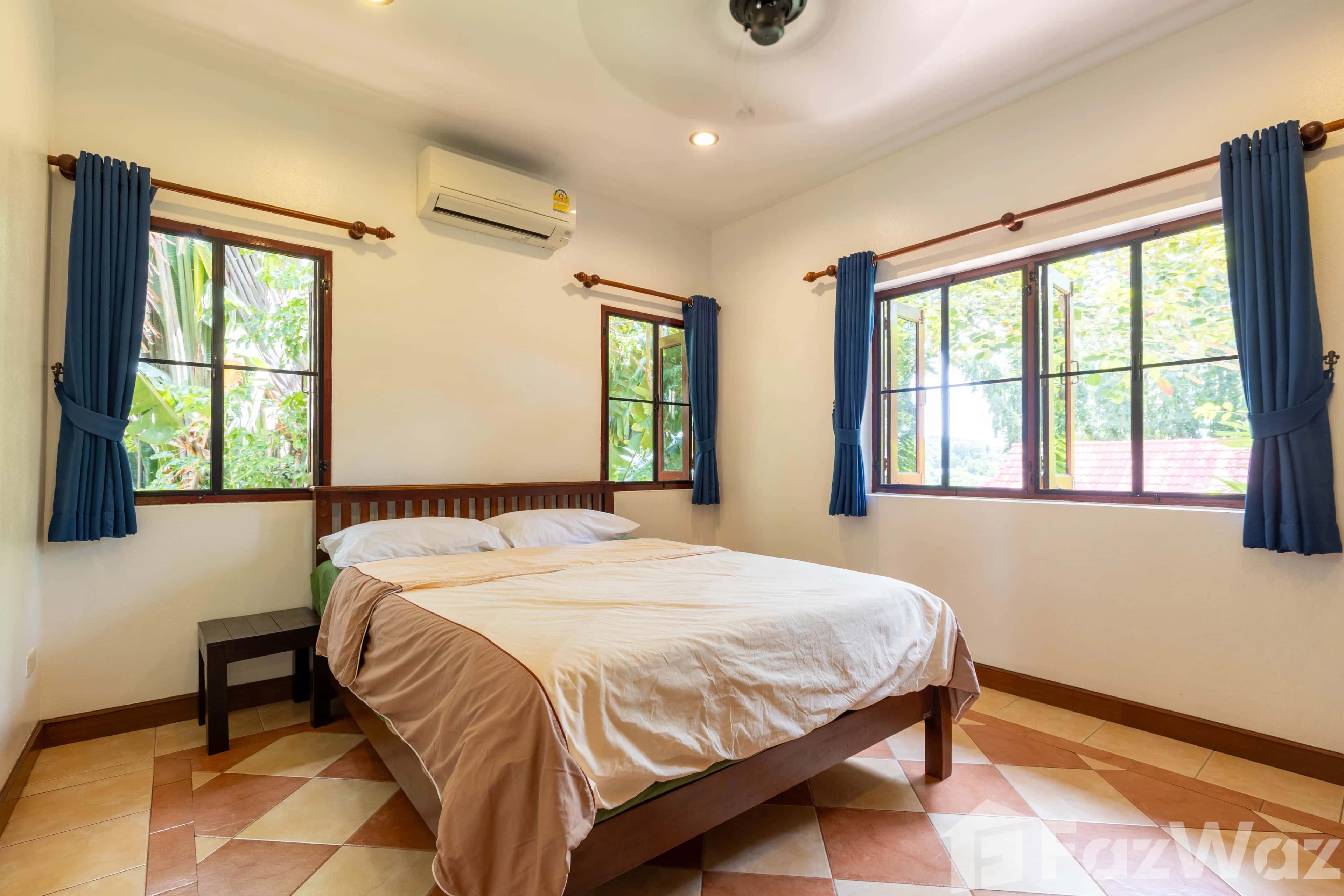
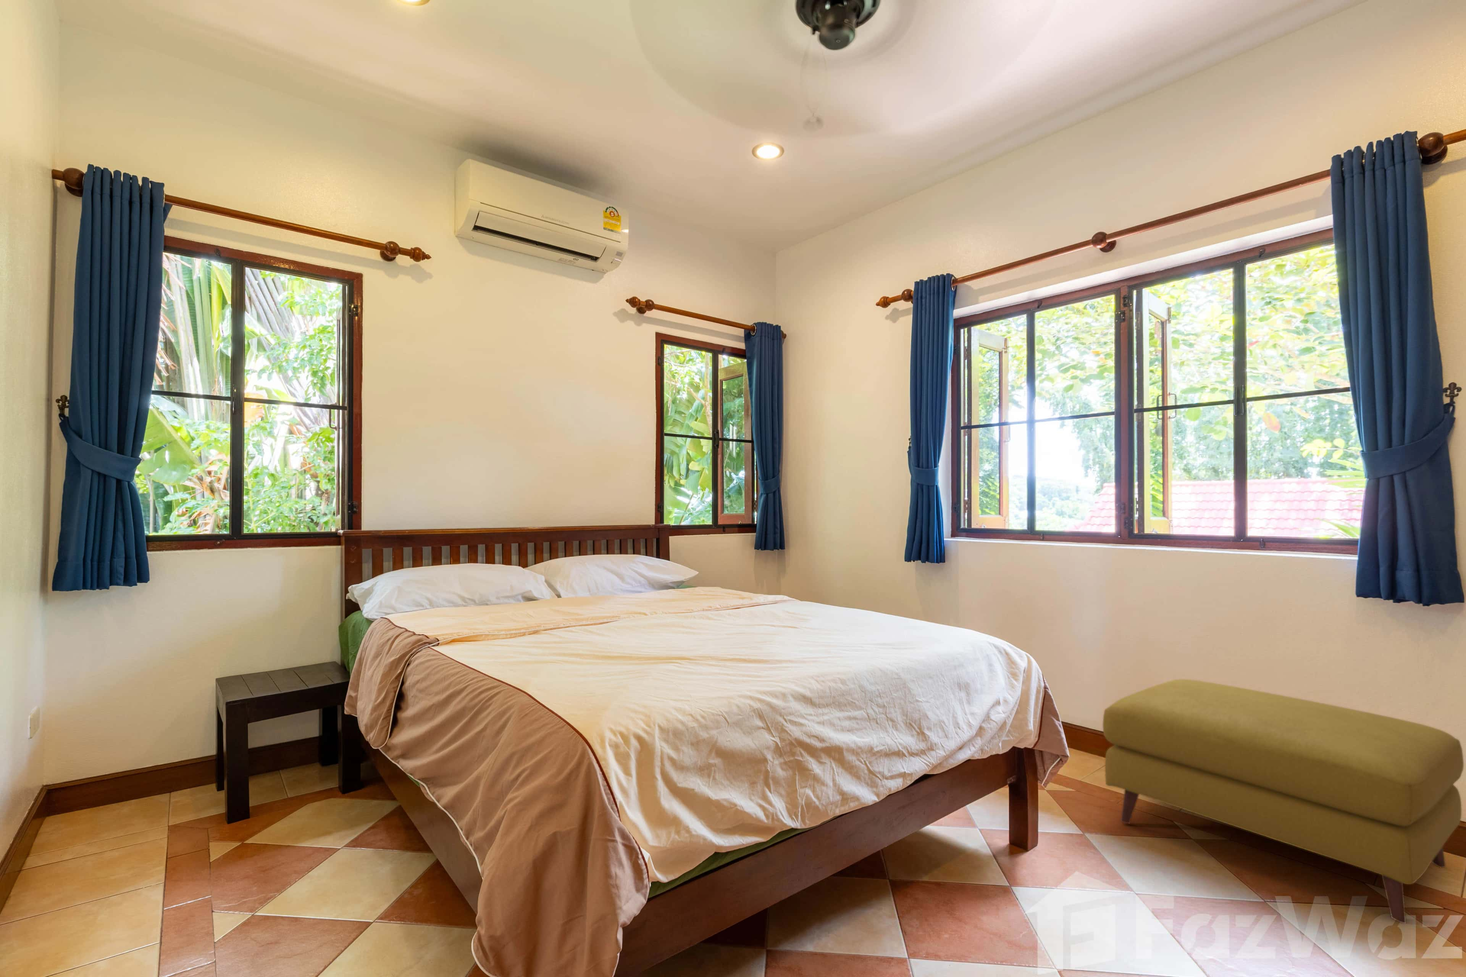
+ ottoman [1102,679,1464,924]
